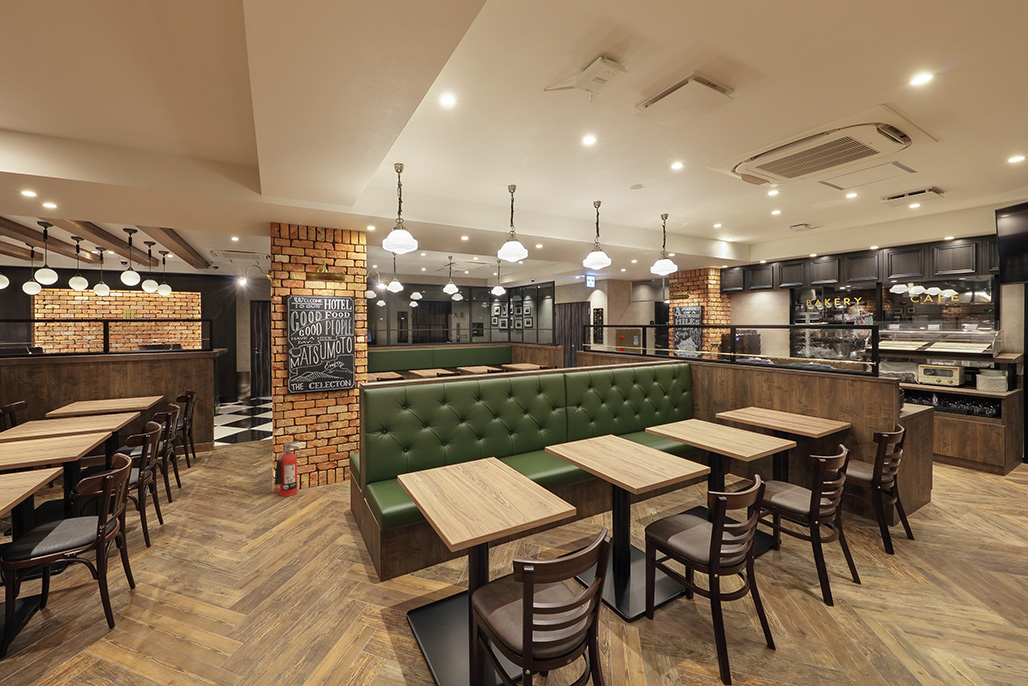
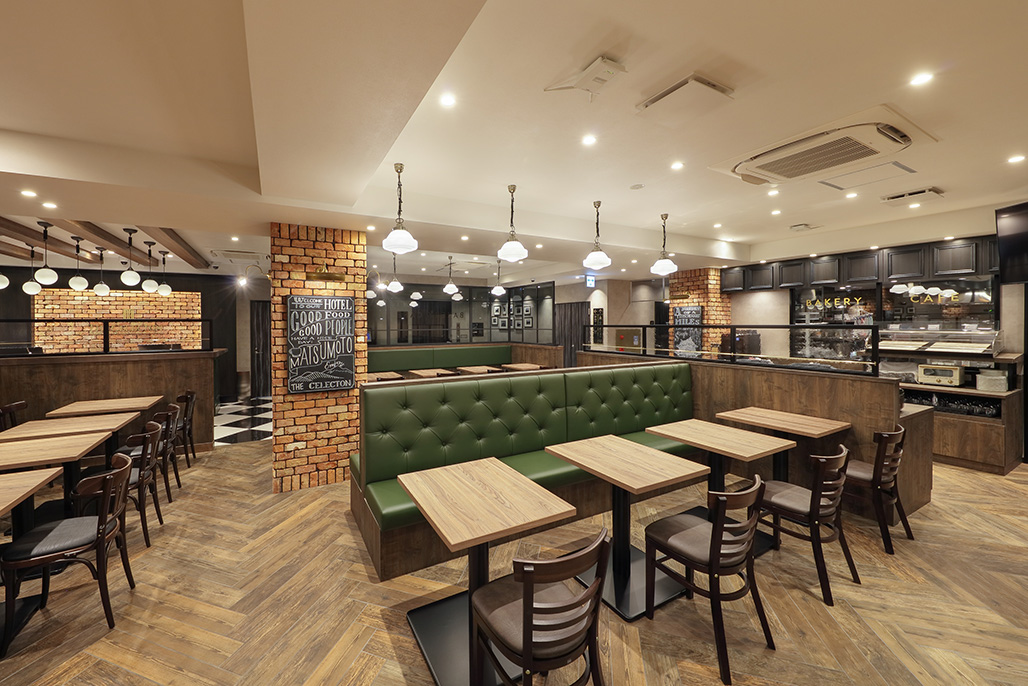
- fire extinguisher [274,440,302,497]
